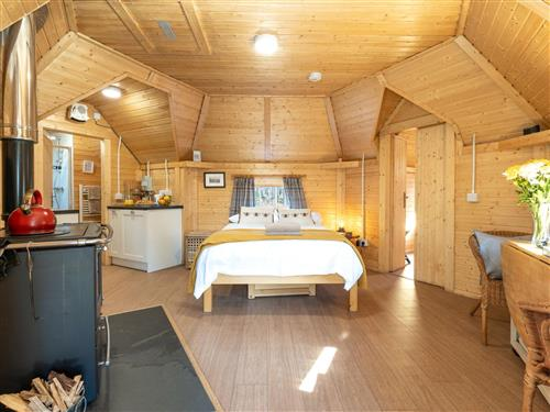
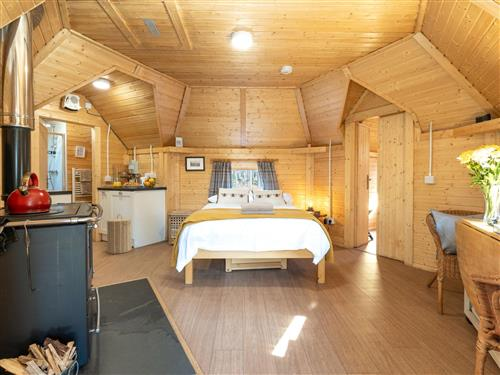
+ laundry hamper [106,214,133,255]
